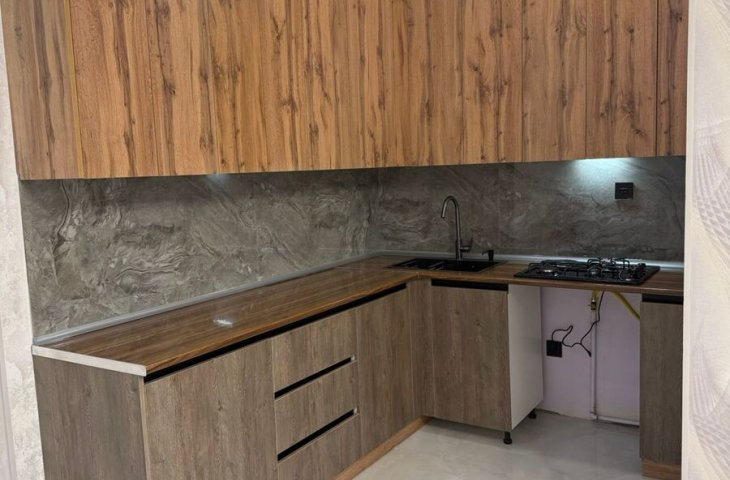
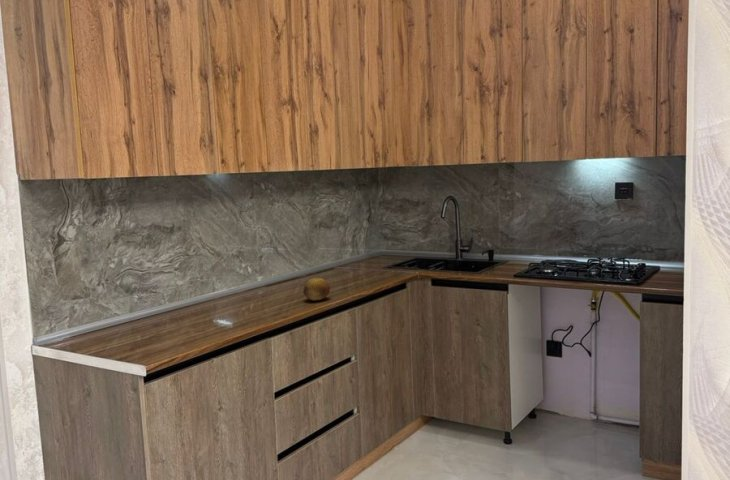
+ fruit [302,277,331,302]
